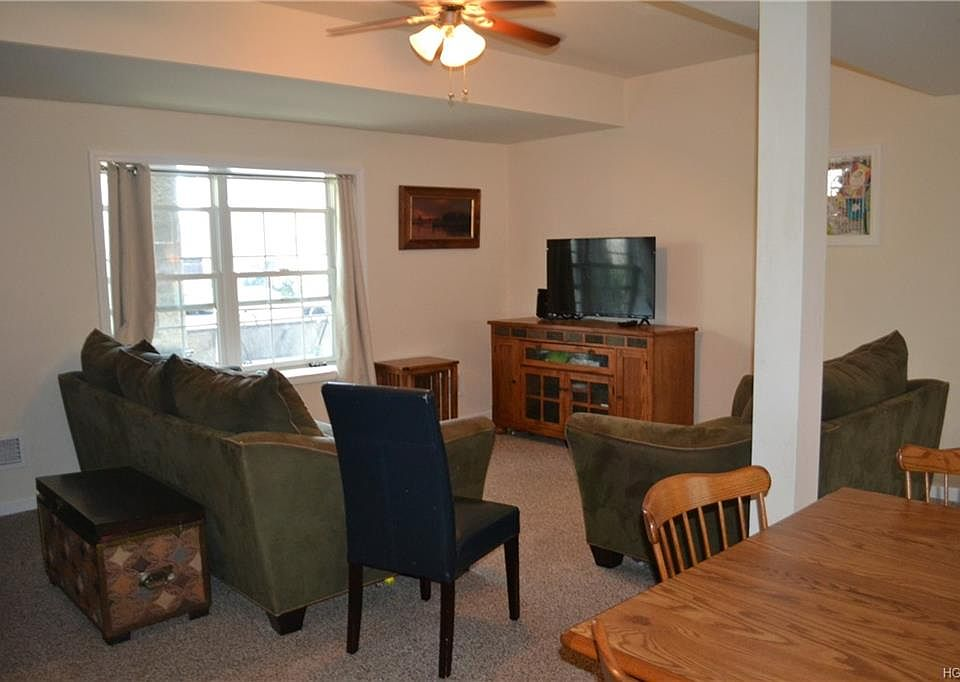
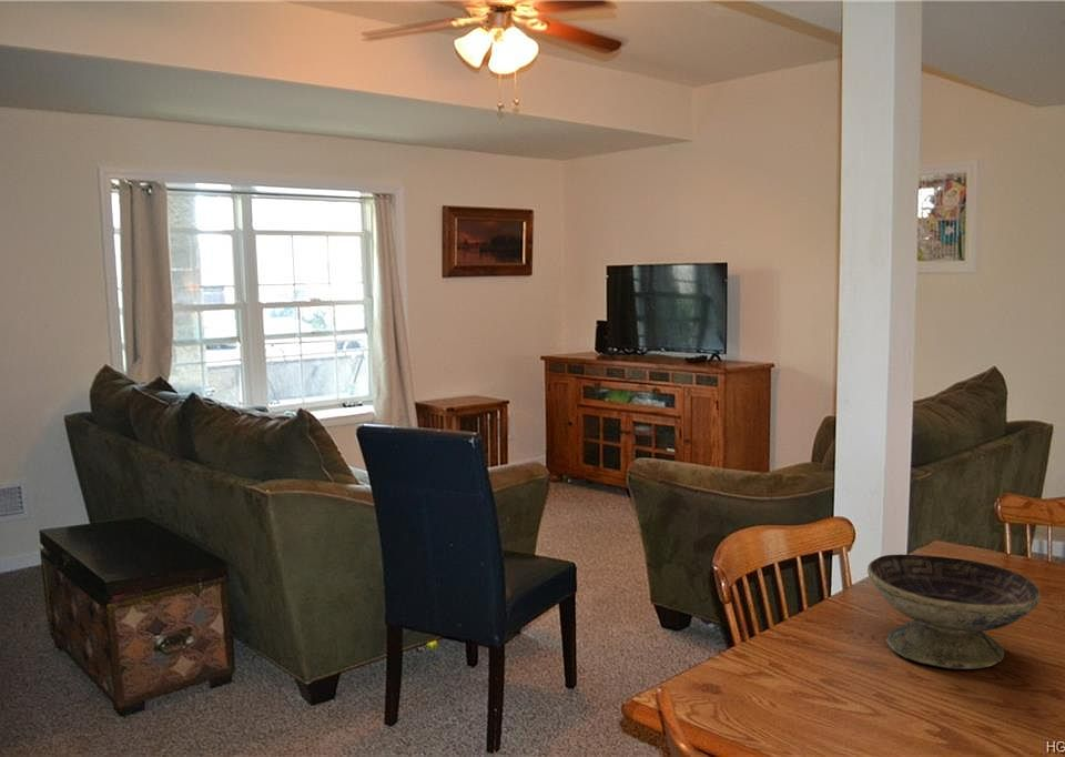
+ decorative bowl [866,554,1042,670]
